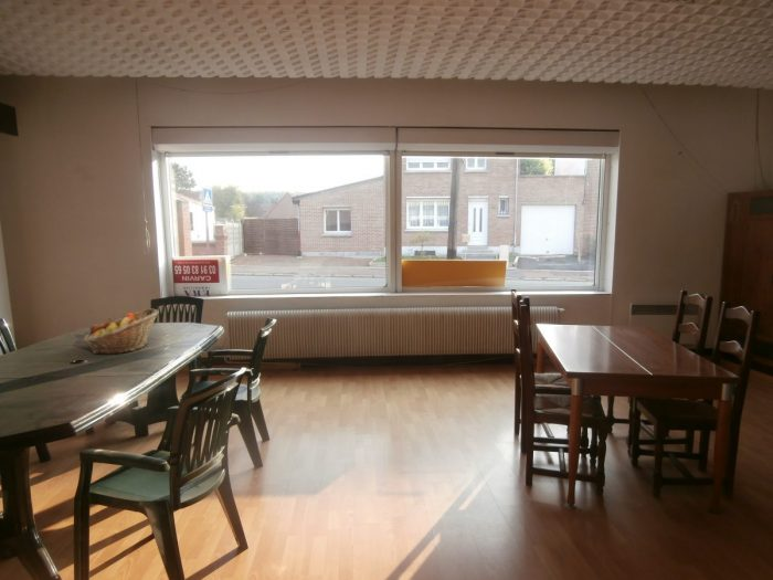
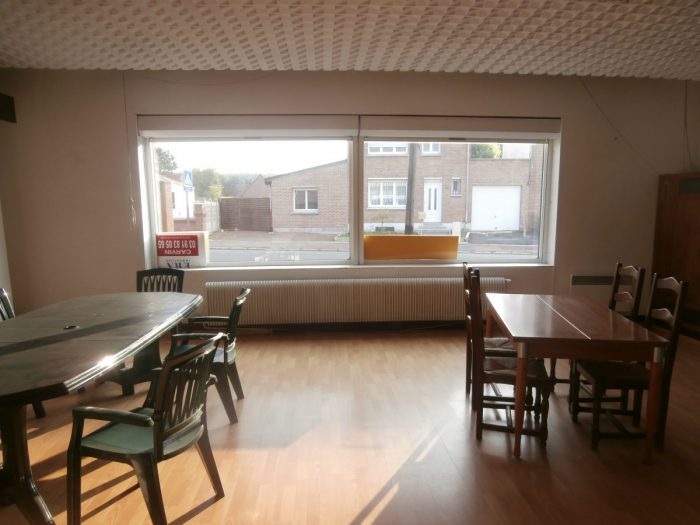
- fruit basket [83,307,160,356]
